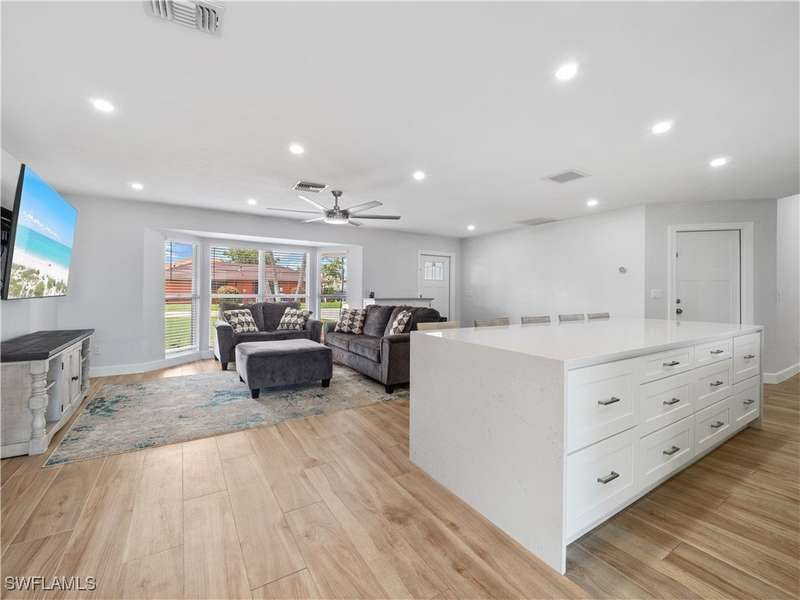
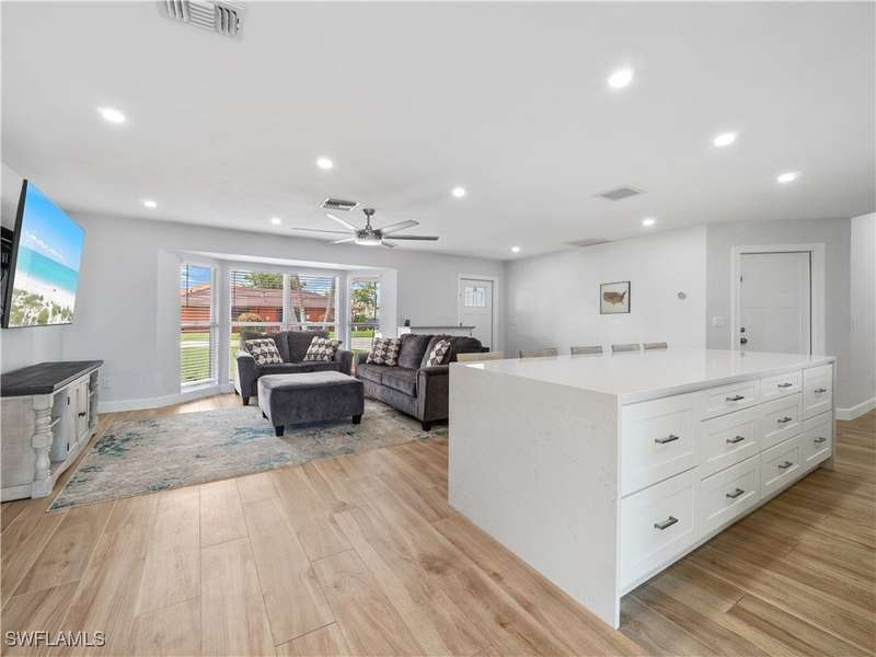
+ wall art [599,280,632,315]
